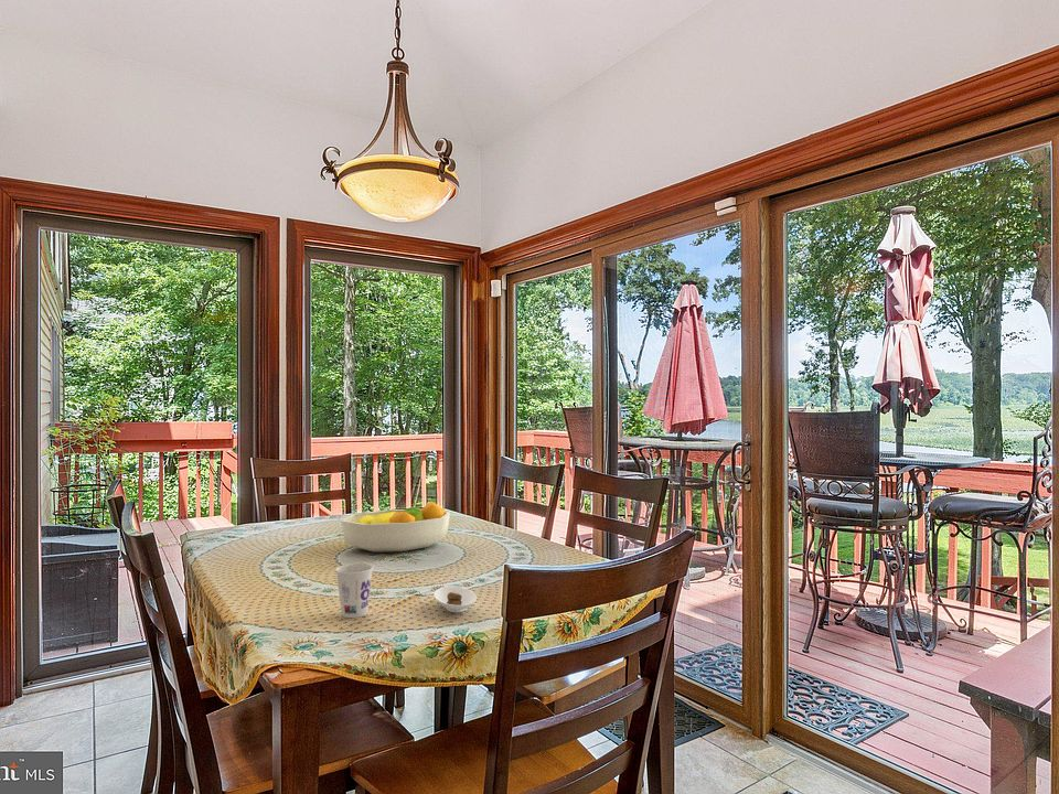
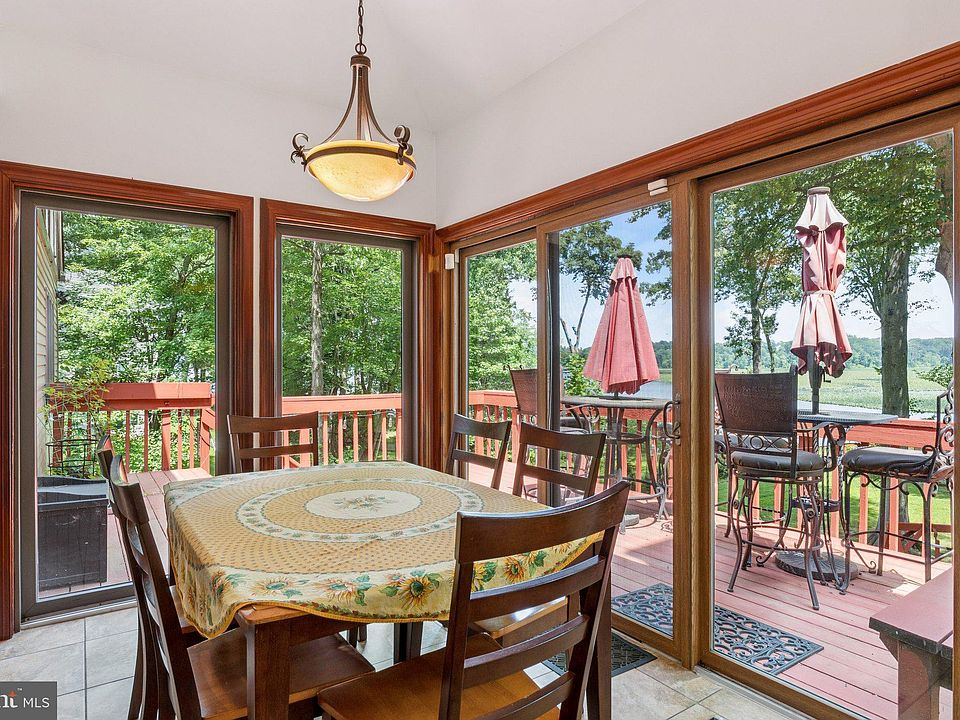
- cup [334,562,374,619]
- saucer [432,586,478,613]
- fruit bowl [340,500,451,554]
